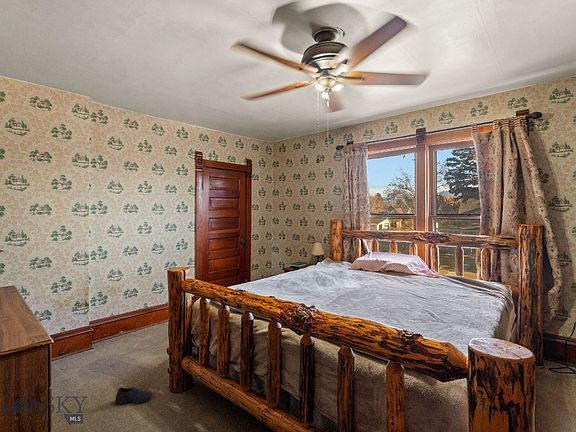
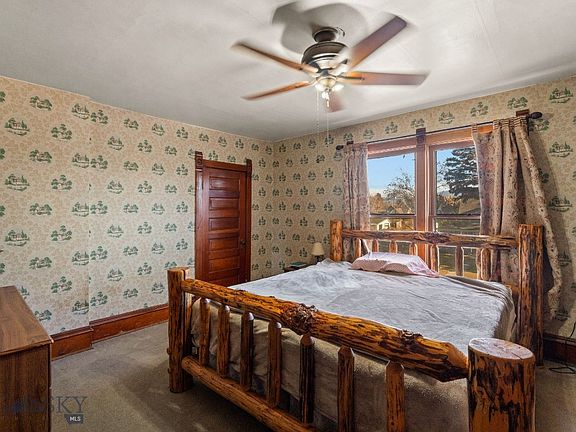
- shoe [114,386,154,406]
